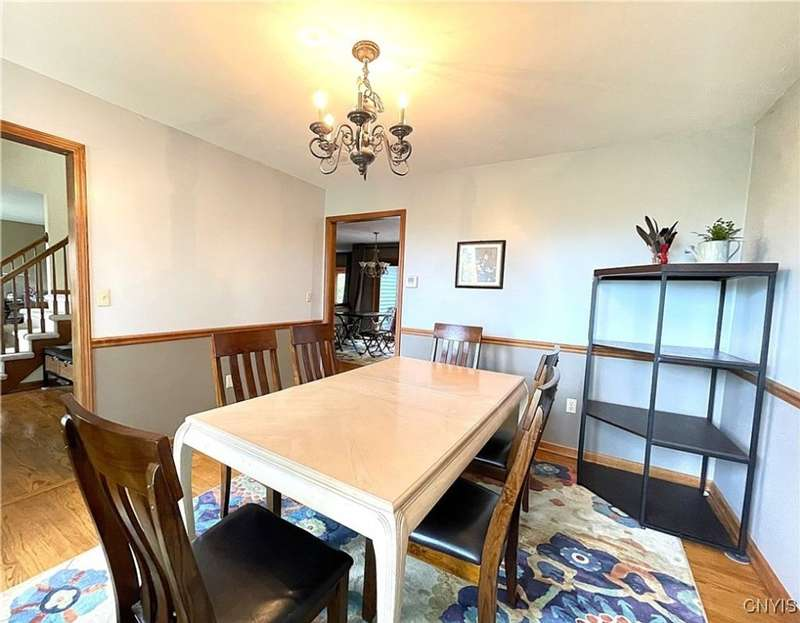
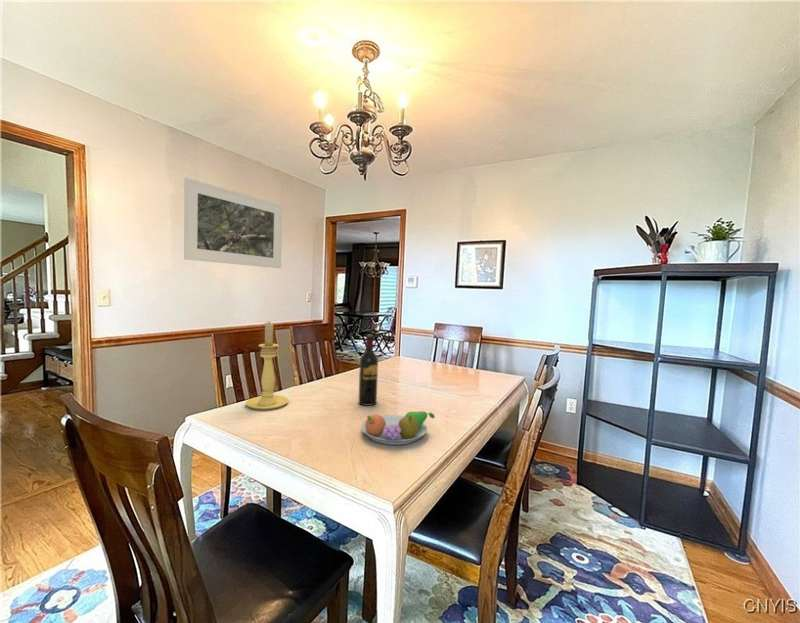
+ wine bottle [358,334,379,407]
+ candle holder [245,320,290,411]
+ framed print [183,177,283,269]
+ fruit bowl [360,410,436,446]
